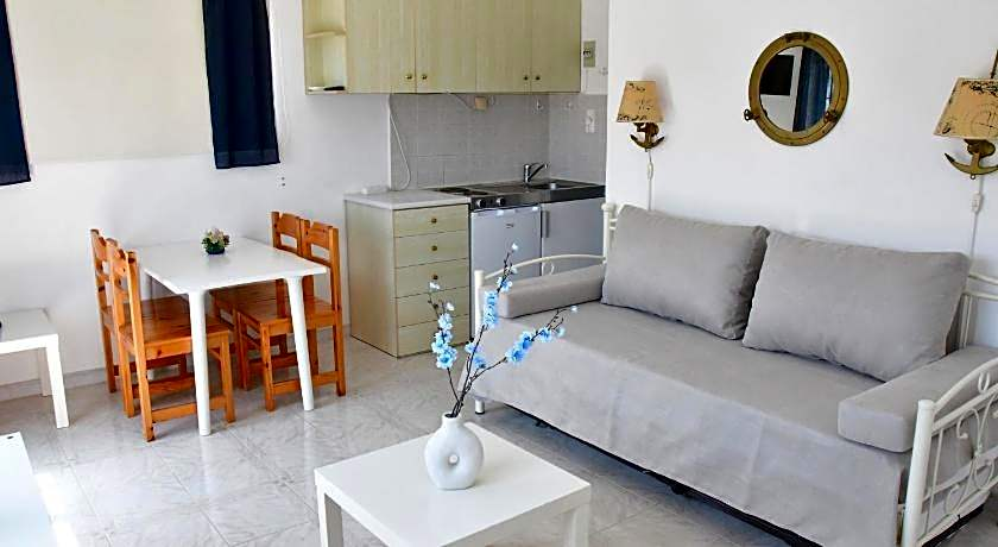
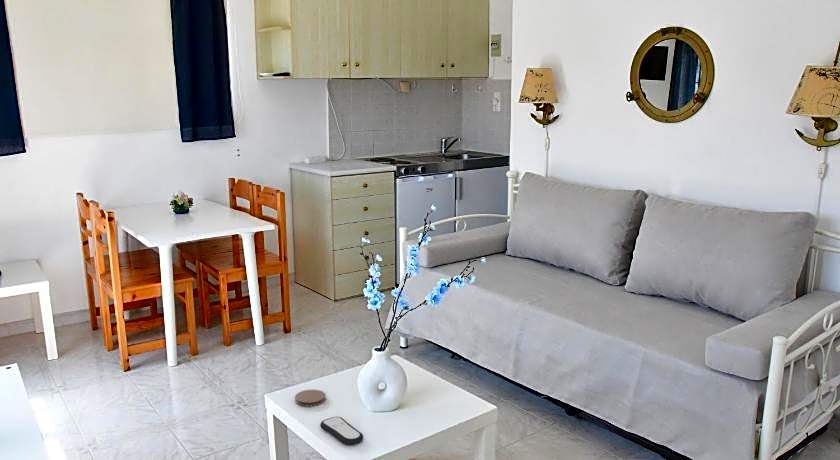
+ coaster [294,389,327,407]
+ remote control [319,416,364,446]
